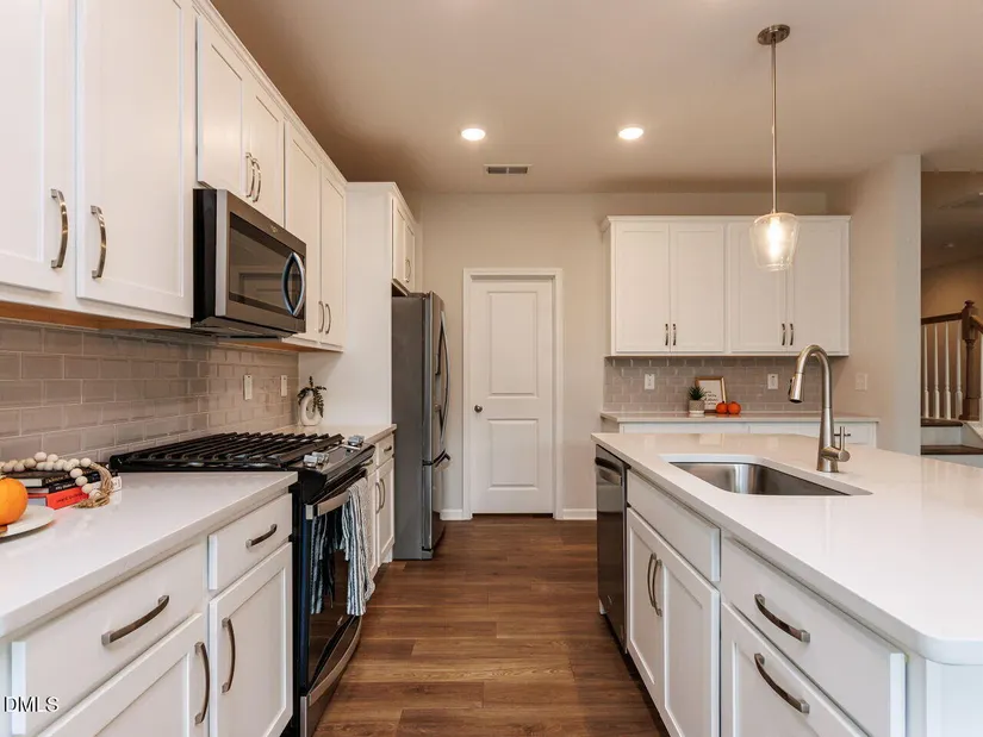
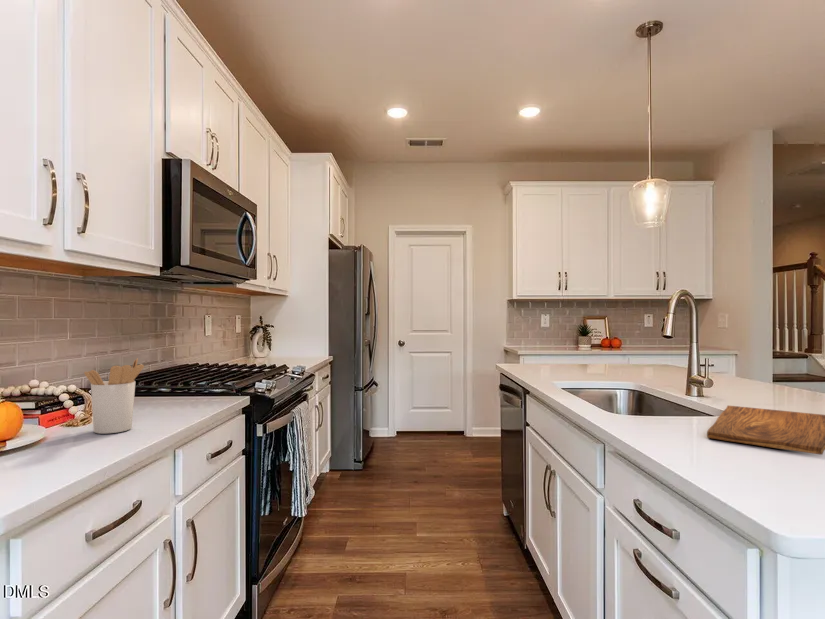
+ cutting board [706,404,825,456]
+ utensil holder [83,357,145,435]
